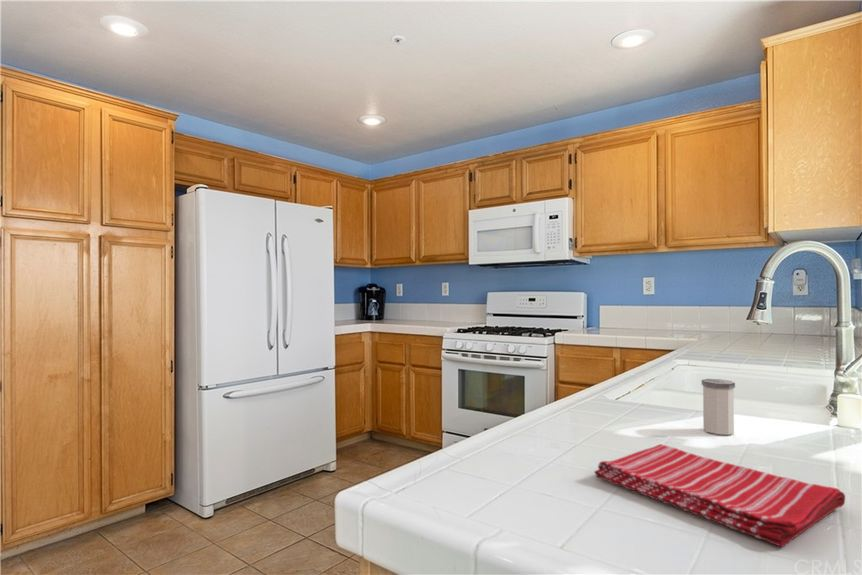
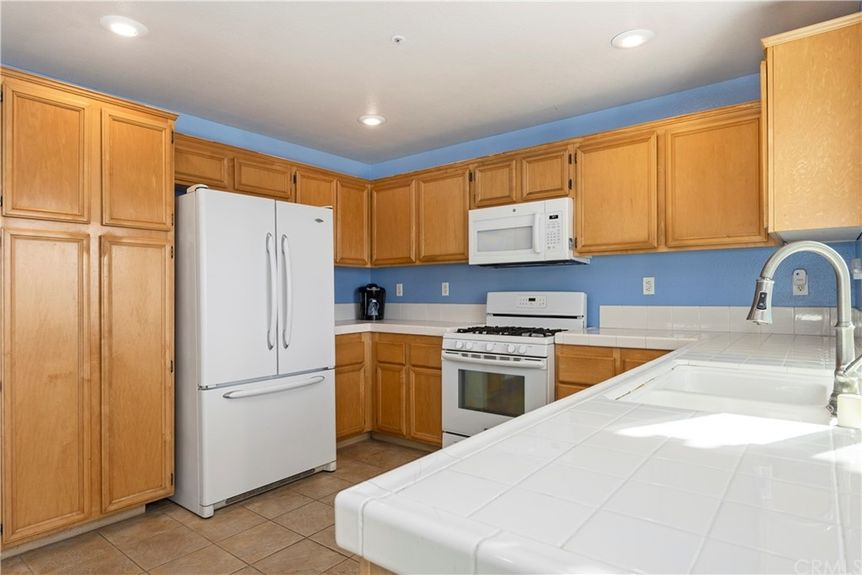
- salt shaker [701,378,736,436]
- dish towel [593,443,846,548]
